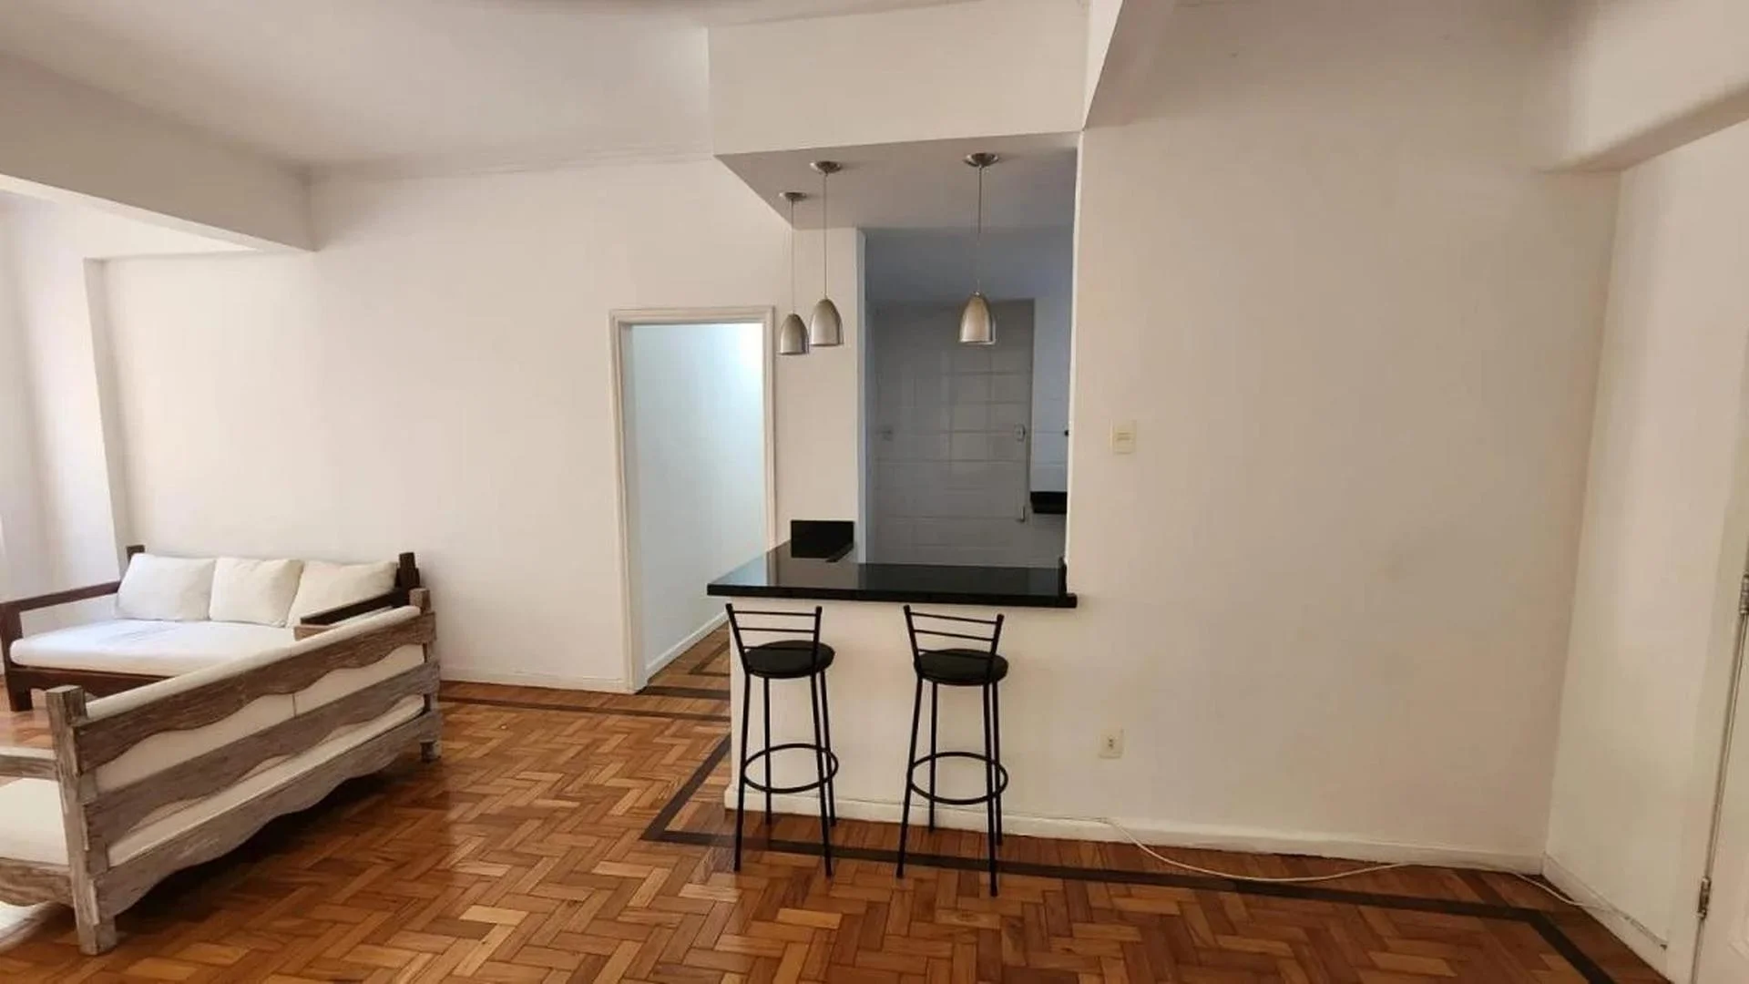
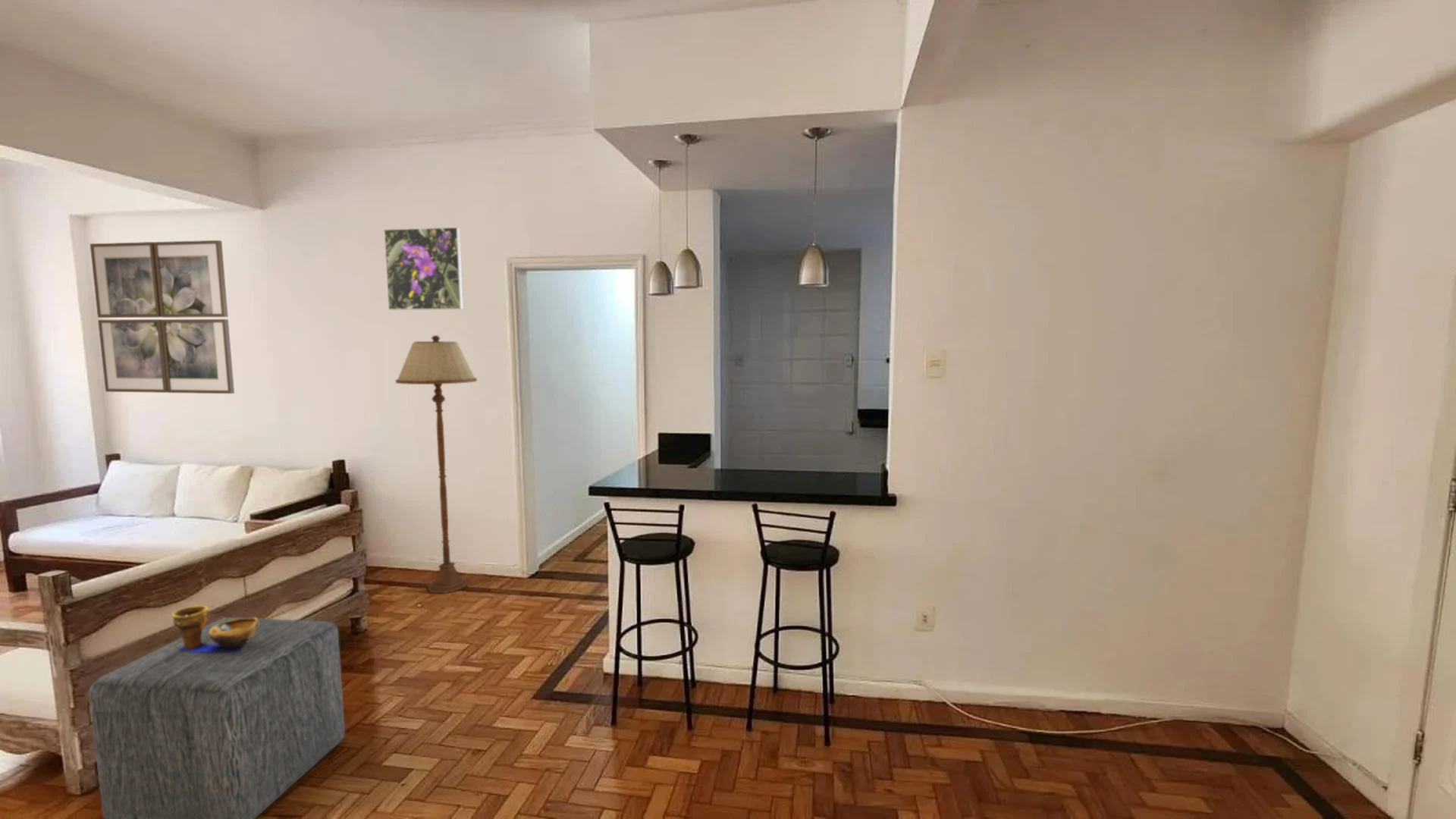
+ decorative bowl [171,604,259,652]
+ ottoman [88,617,346,819]
+ wall art [89,240,235,394]
+ floor lamp [395,334,478,595]
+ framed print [383,227,464,311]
